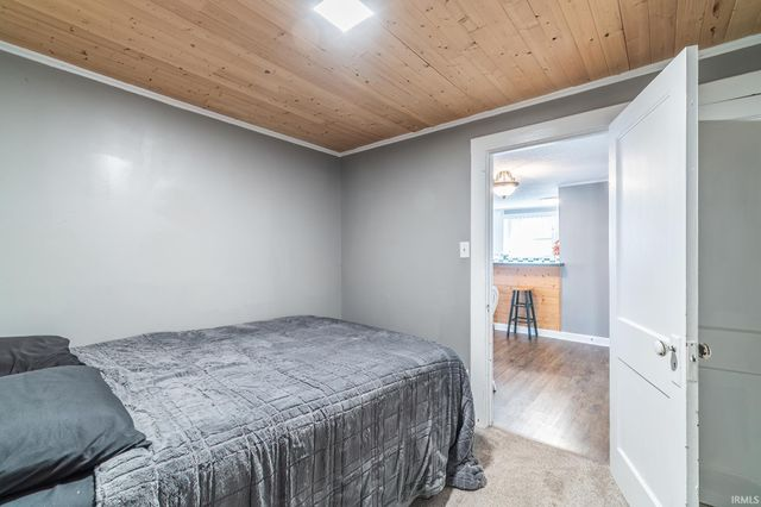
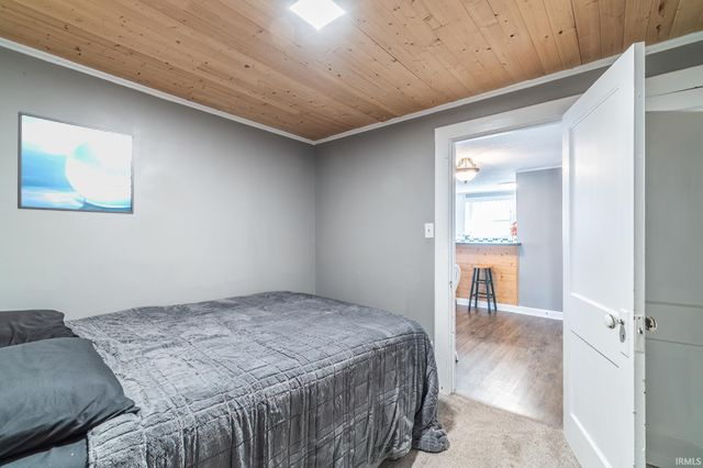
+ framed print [16,111,135,215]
